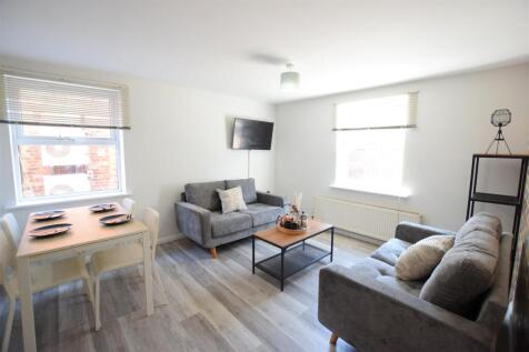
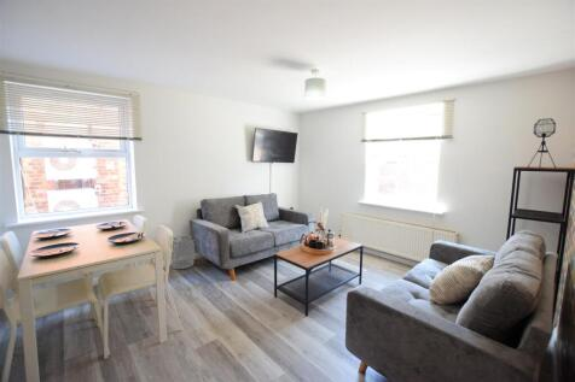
+ waste bin [170,235,196,270]
